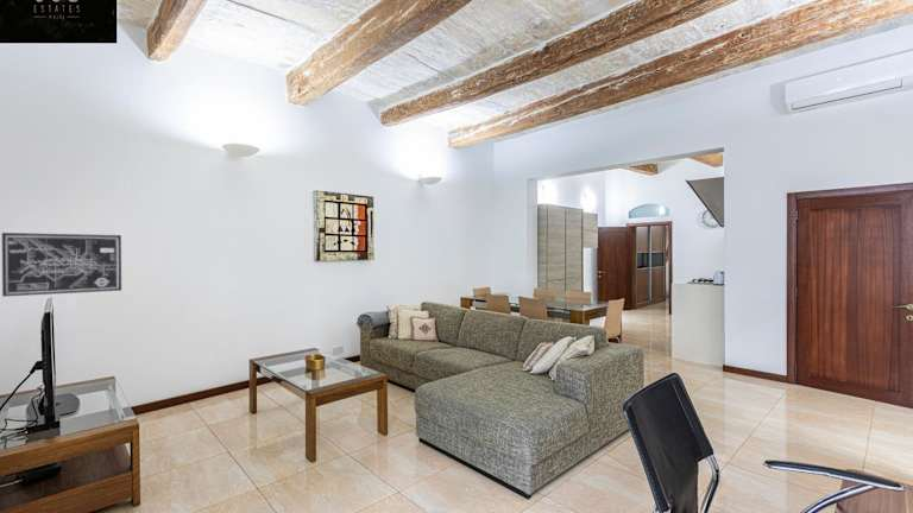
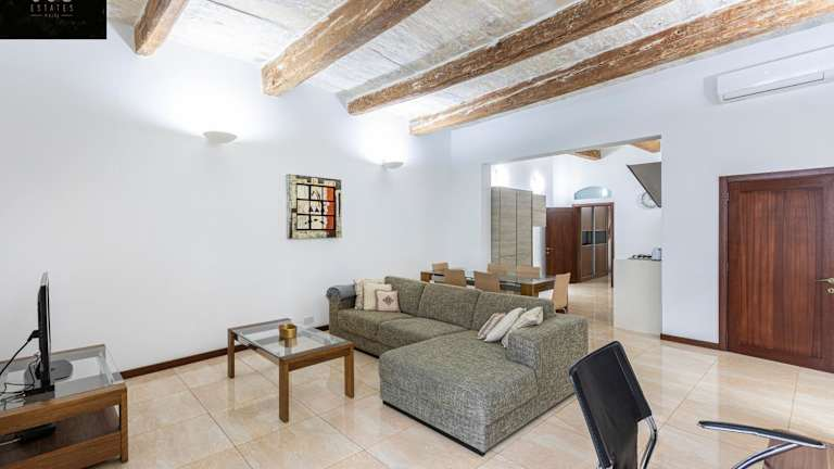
- wall art [1,232,122,298]
